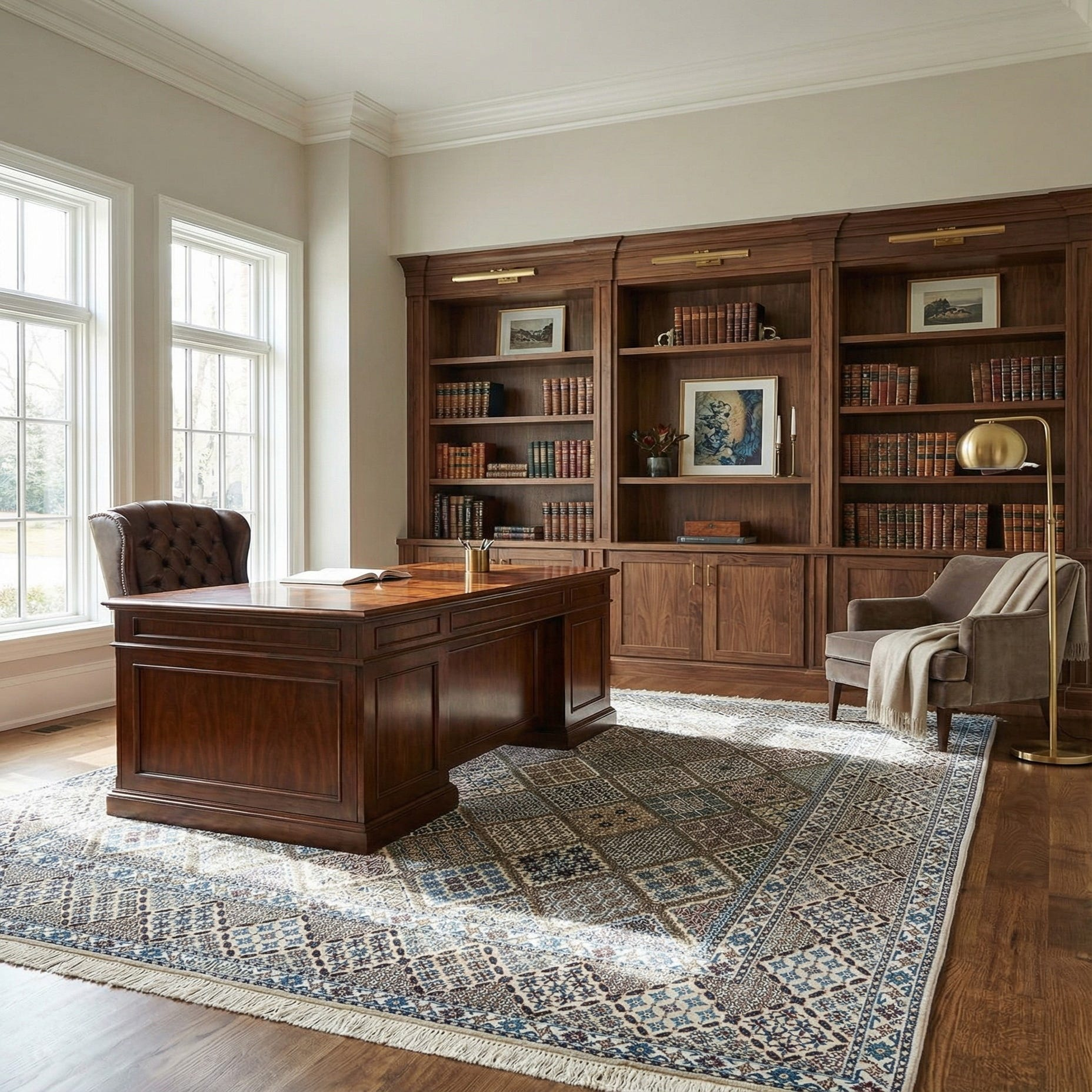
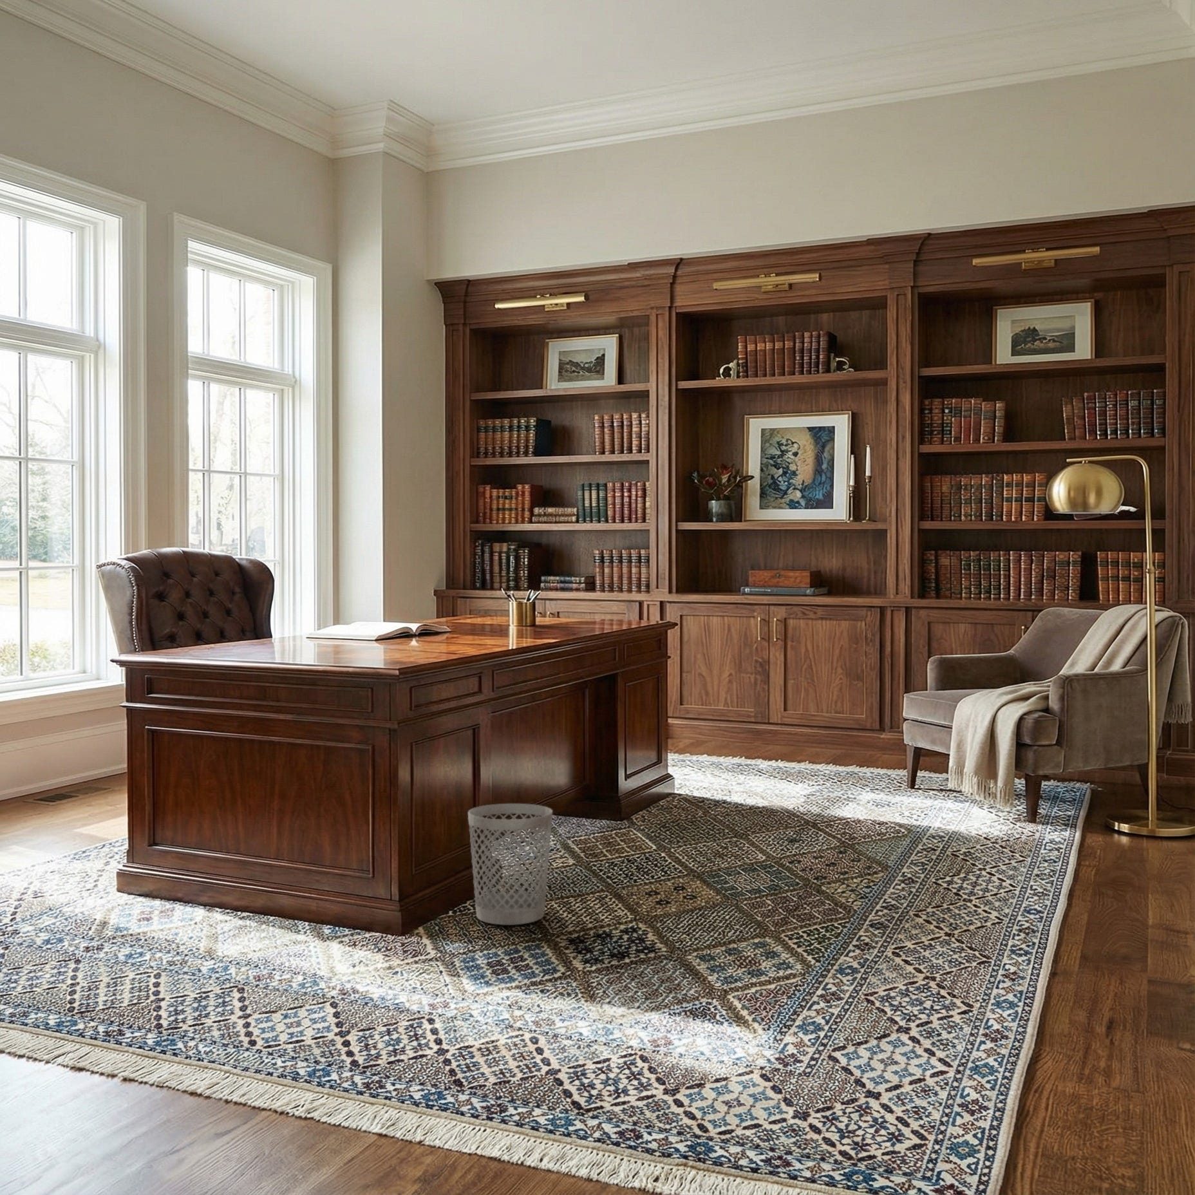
+ wastebasket [467,803,553,926]
